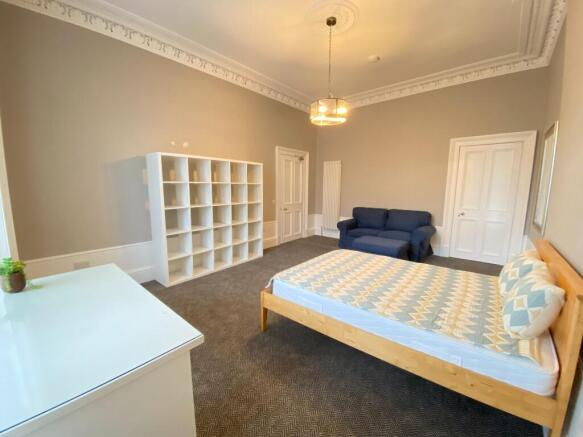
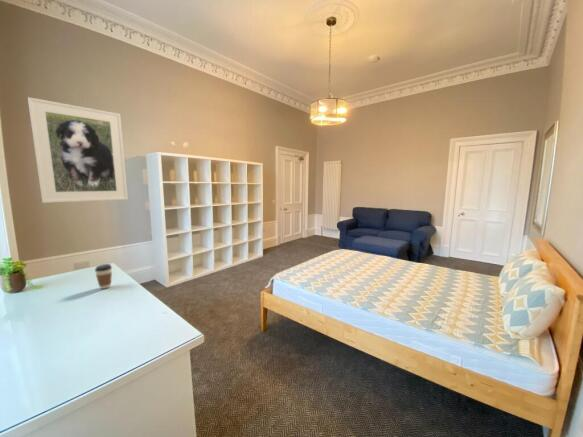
+ coffee cup [94,263,113,290]
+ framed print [27,96,129,204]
